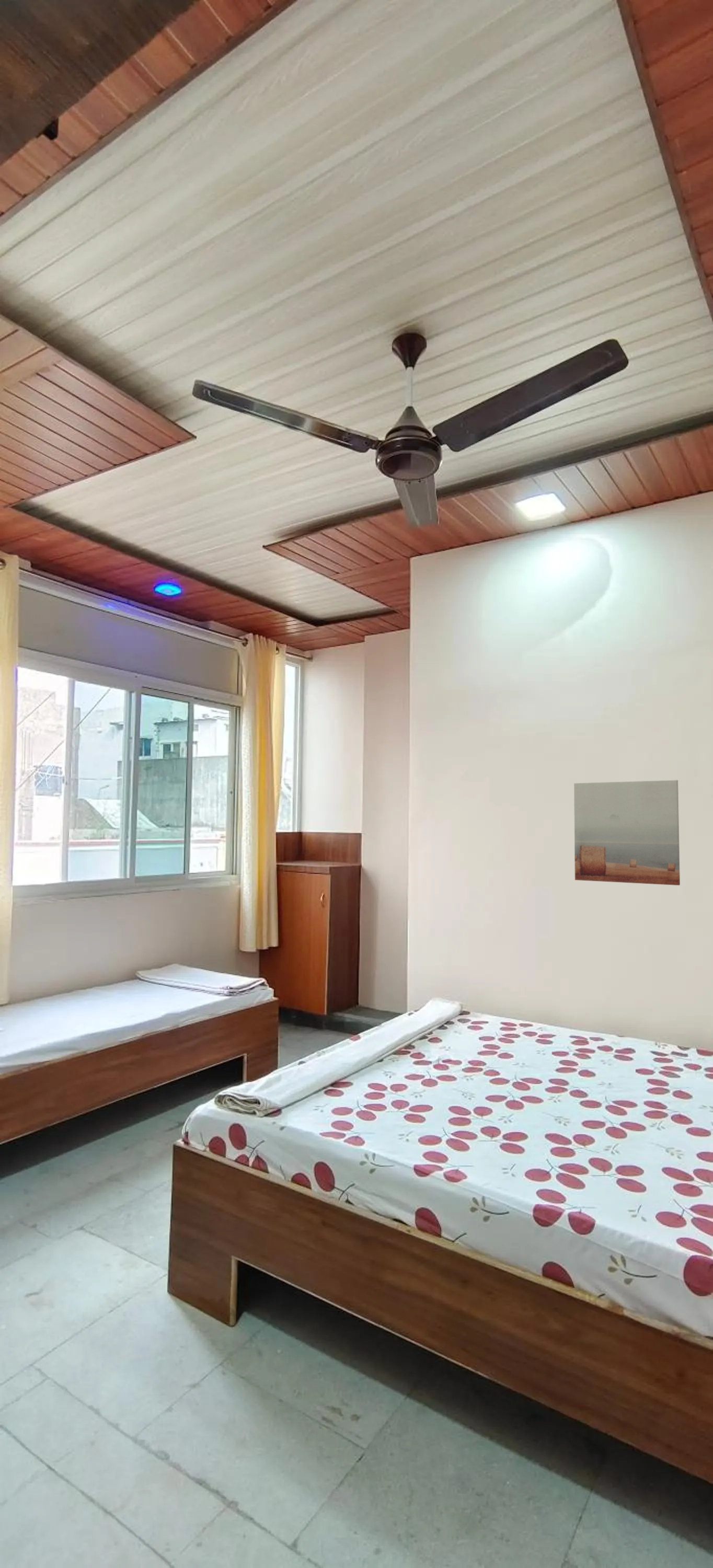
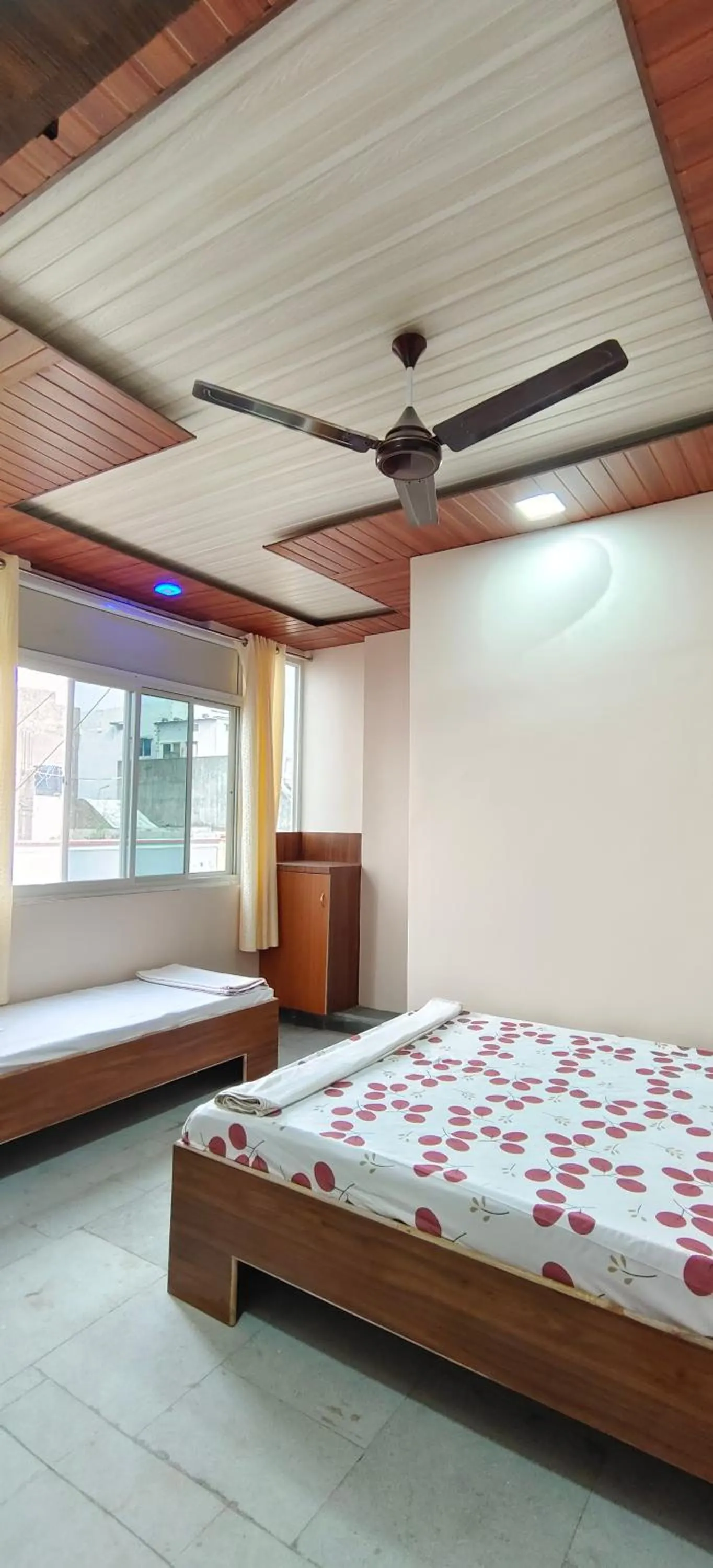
- wall art [573,779,681,886]
